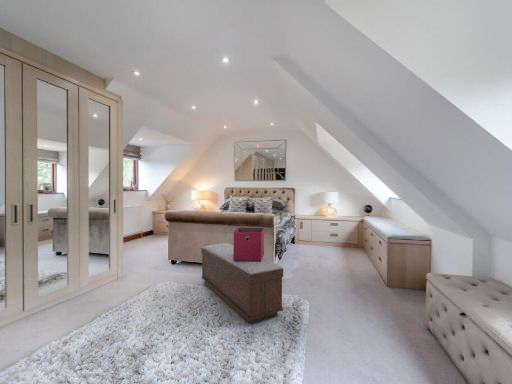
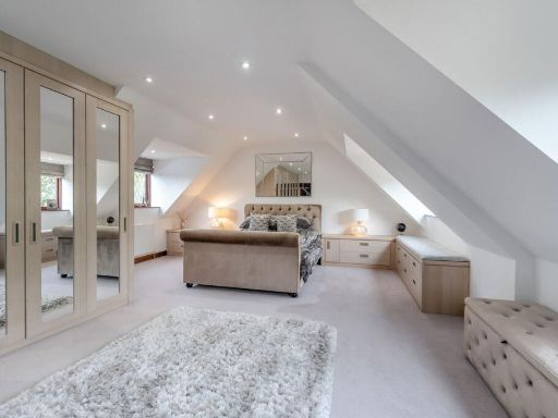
- storage bin [233,227,265,262]
- bench [200,242,284,324]
